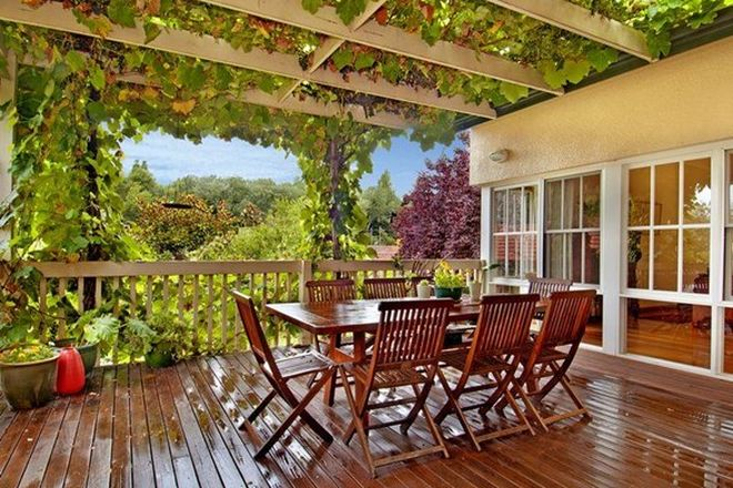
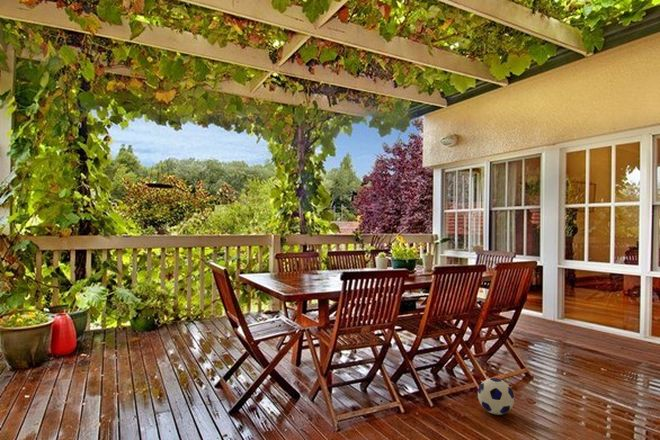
+ soccer ball [477,377,515,416]
